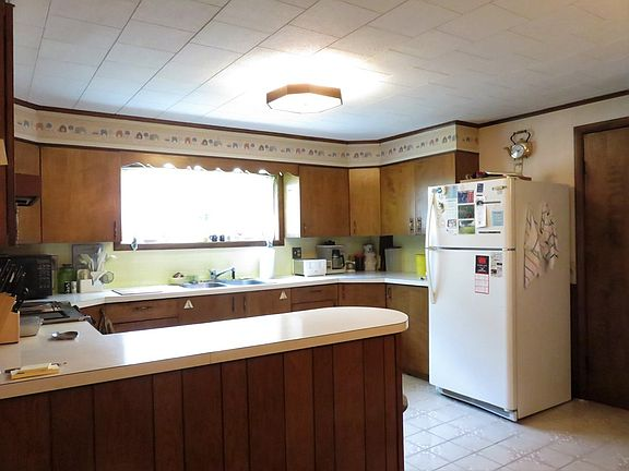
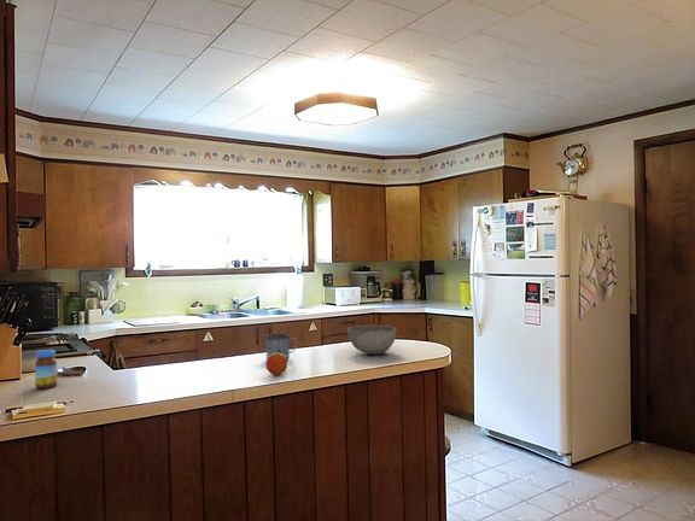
+ jar [34,349,58,390]
+ mug [264,333,299,361]
+ fruit [264,353,288,376]
+ bowl [346,324,397,356]
